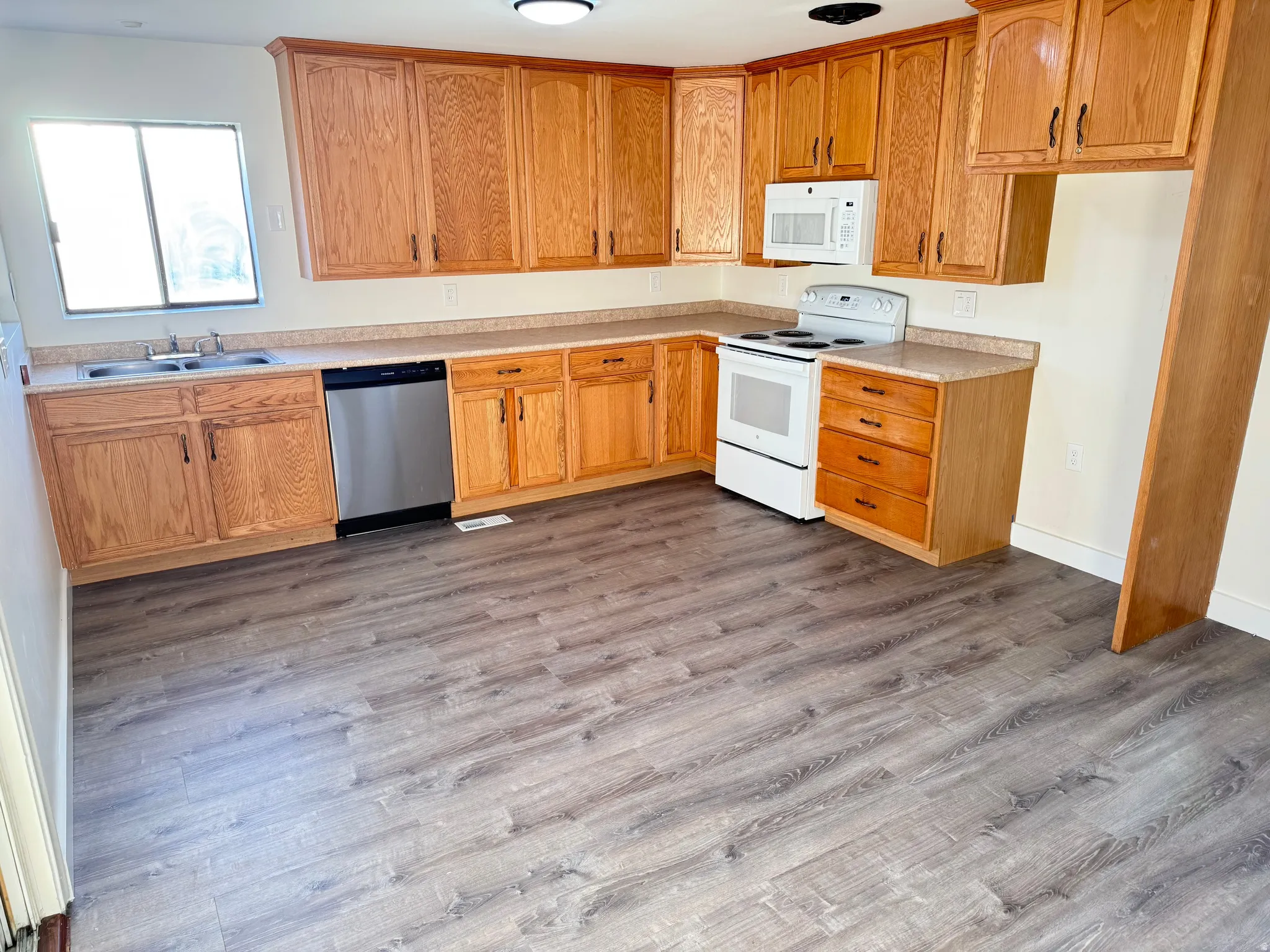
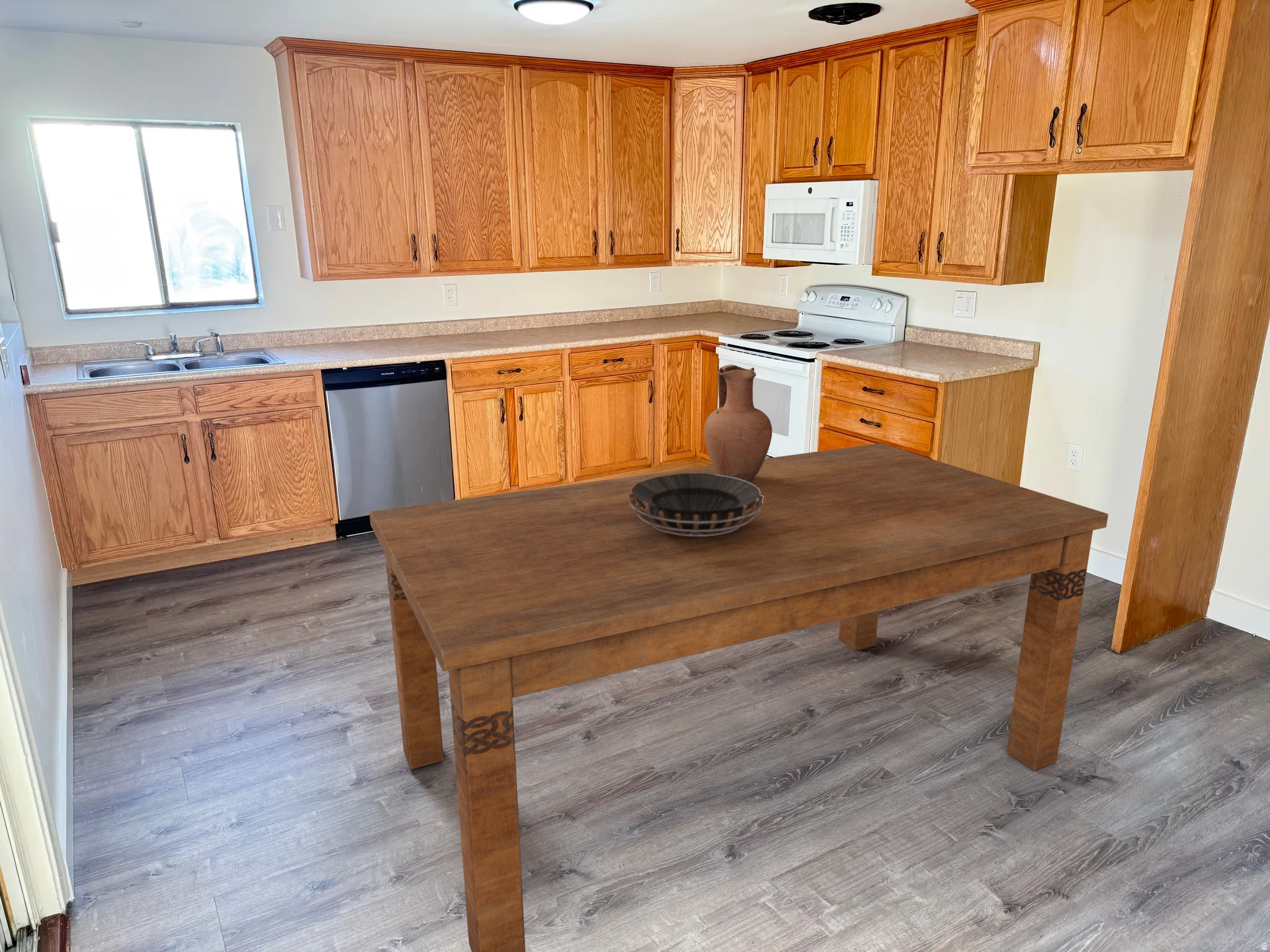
+ vase [704,364,773,482]
+ dining table [369,443,1109,952]
+ decorative bowl [628,474,764,536]
